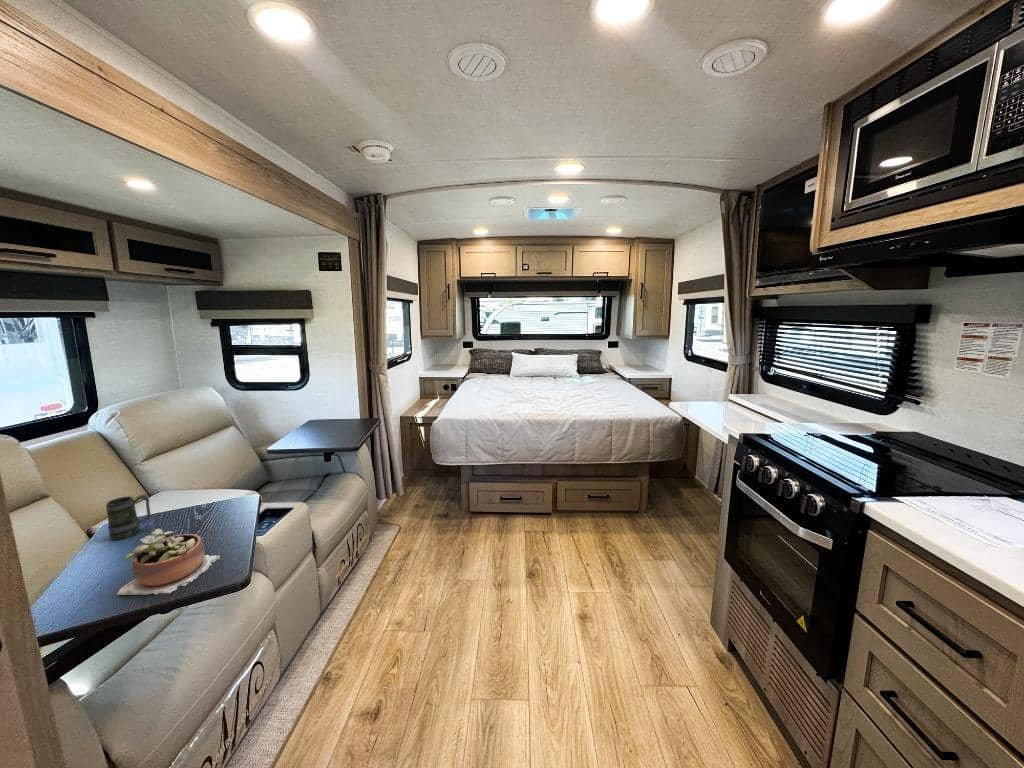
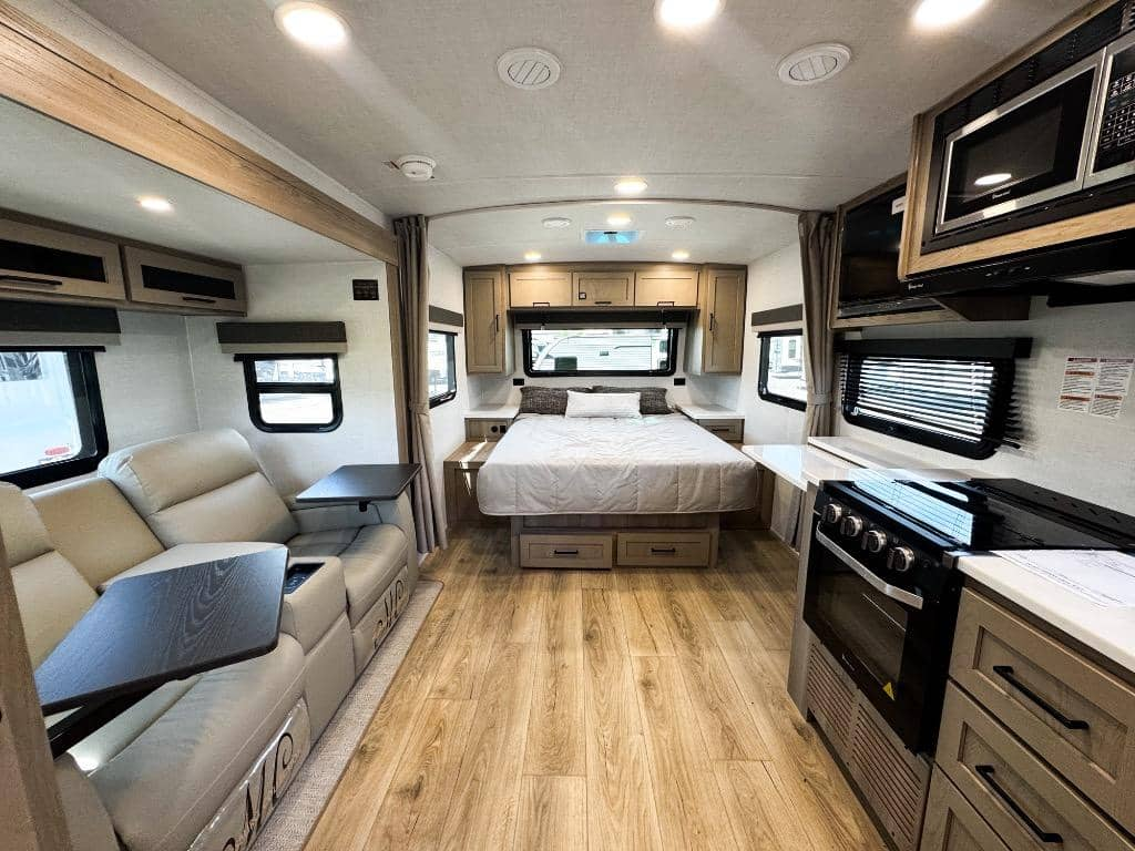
- mug [105,494,152,541]
- succulent plant [115,528,221,596]
